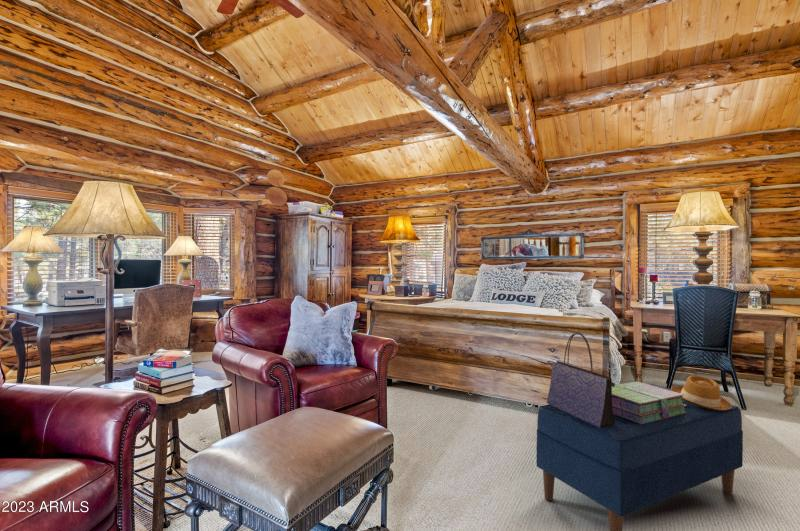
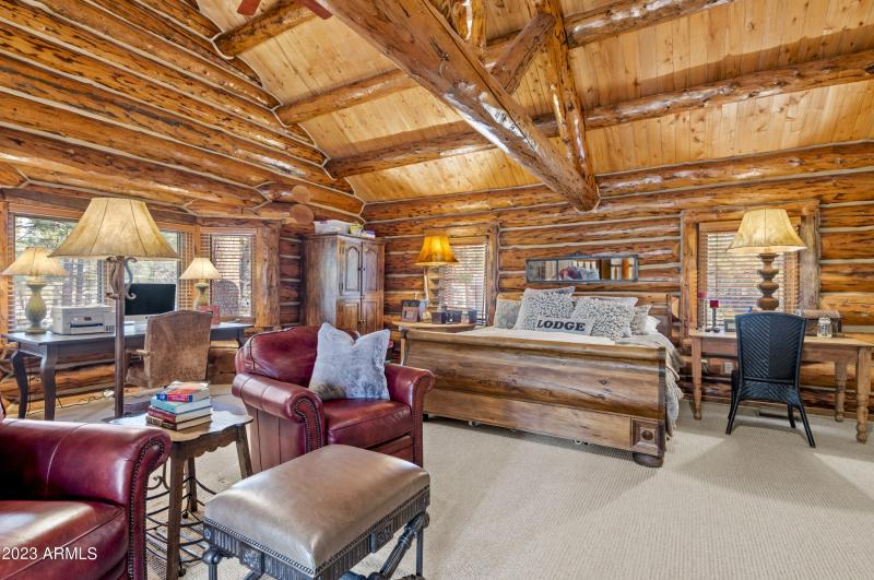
- fedora [670,374,732,410]
- stack of books [612,380,687,424]
- bench [535,383,744,531]
- tote bag [546,332,616,428]
